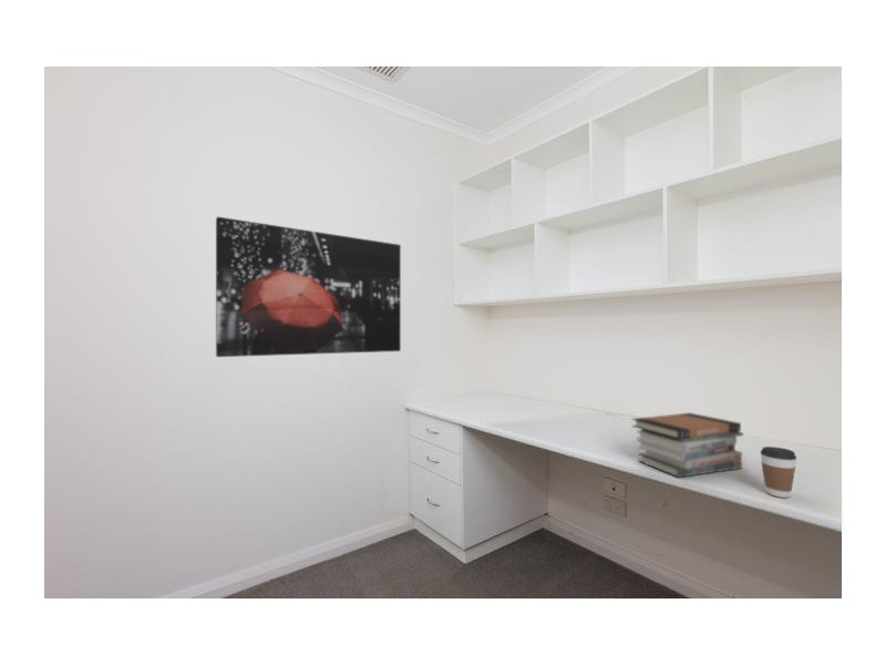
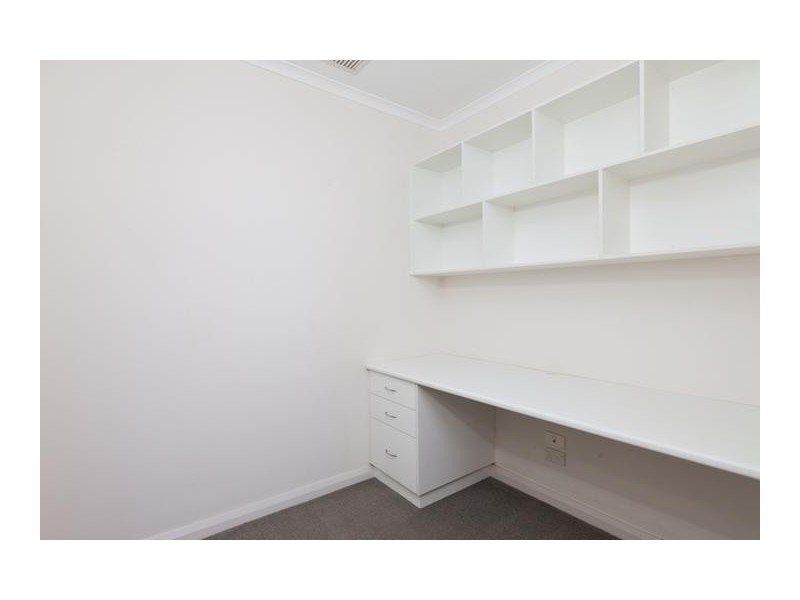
- book stack [631,411,744,479]
- wall art [215,216,402,358]
- coffee cup [759,446,797,499]
